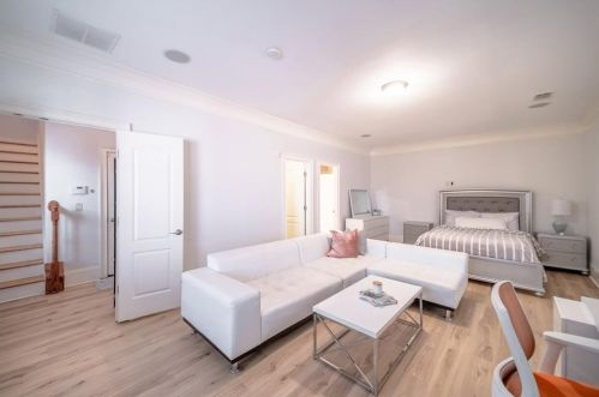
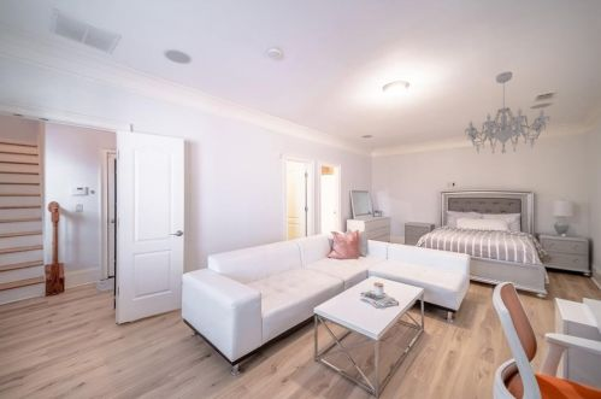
+ chandelier [464,71,550,154]
